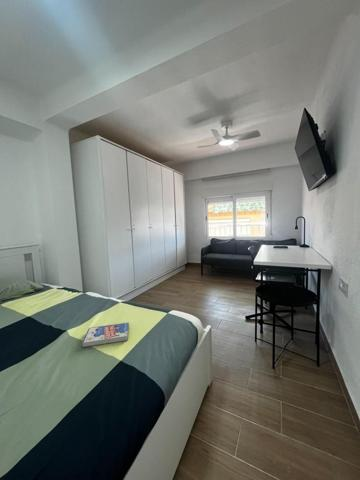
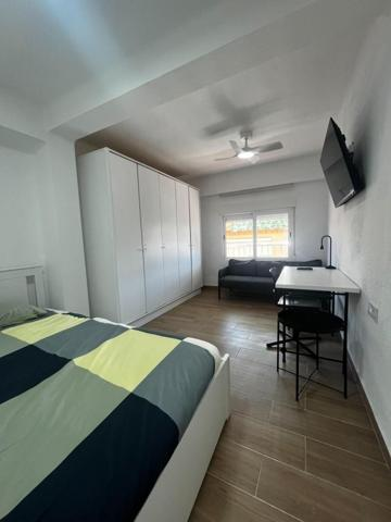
- book [81,321,130,348]
